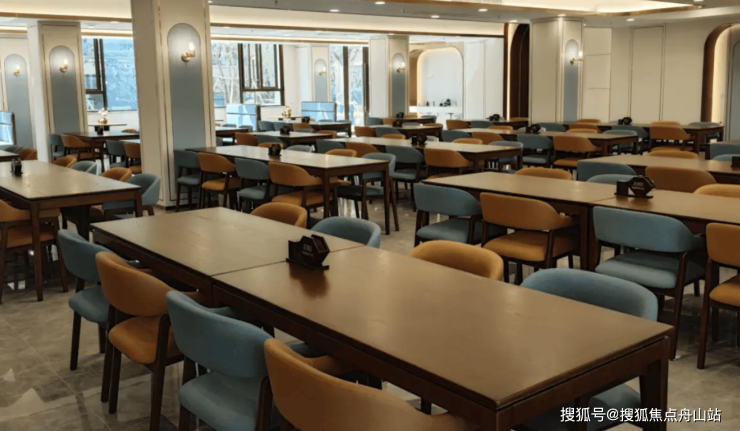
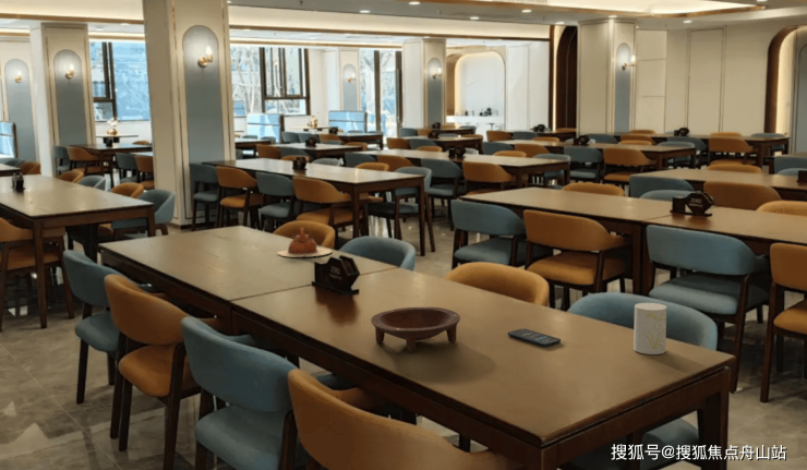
+ smartphone [507,327,562,347]
+ bowl [370,306,461,353]
+ cup [633,302,667,355]
+ teapot [276,227,333,258]
